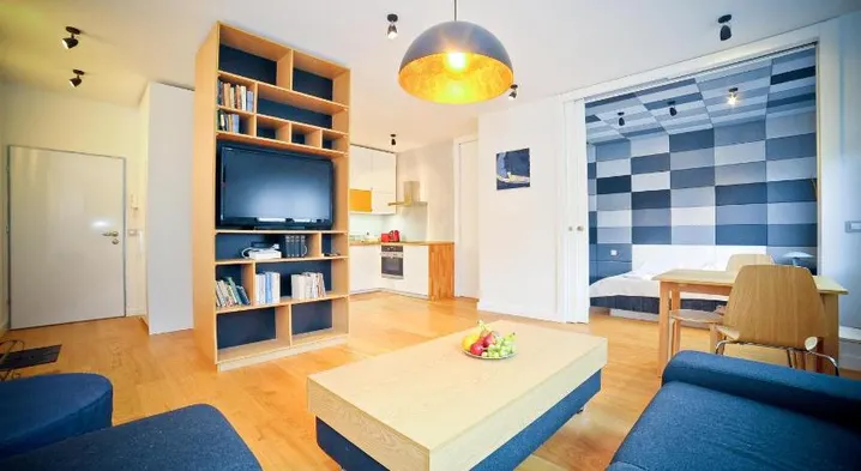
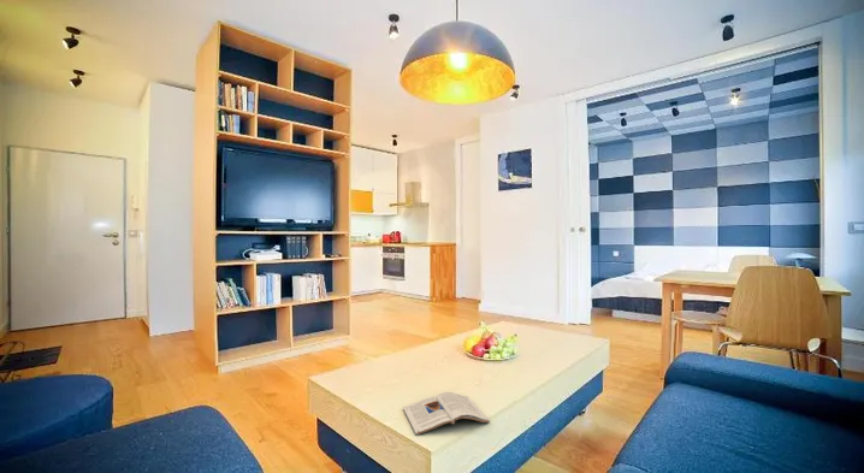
+ magazine [402,391,491,436]
